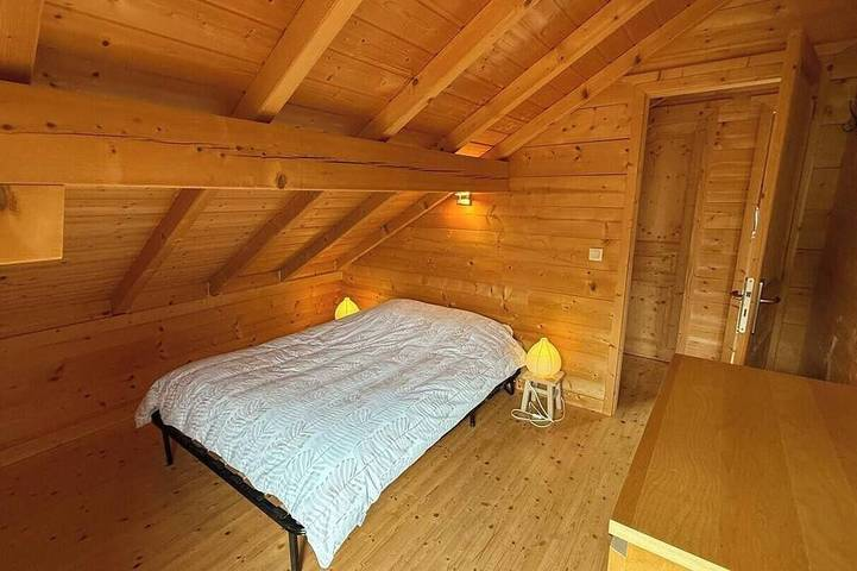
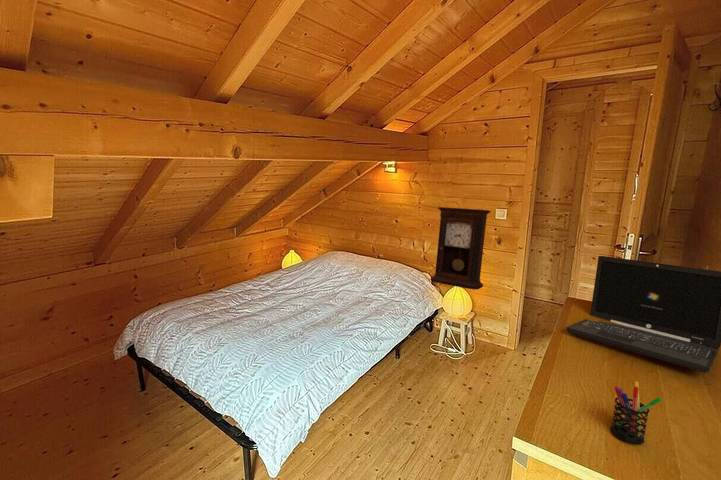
+ pen holder [610,381,663,445]
+ pendulum clock [429,206,492,291]
+ laptop [566,255,721,374]
